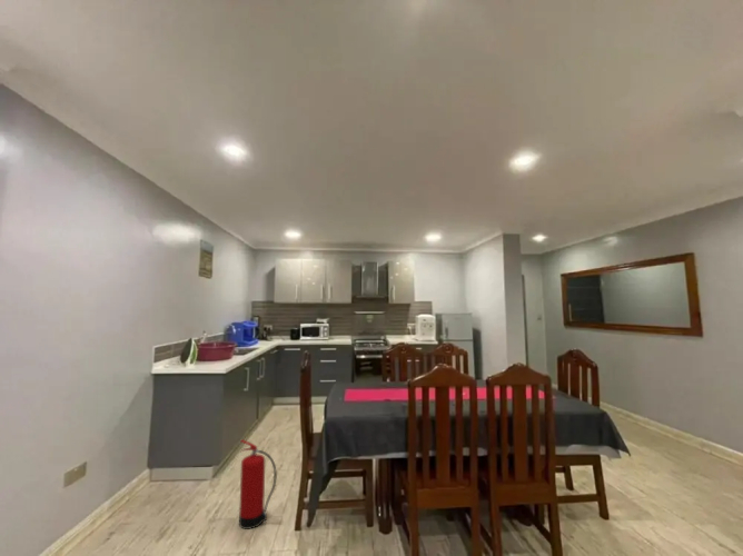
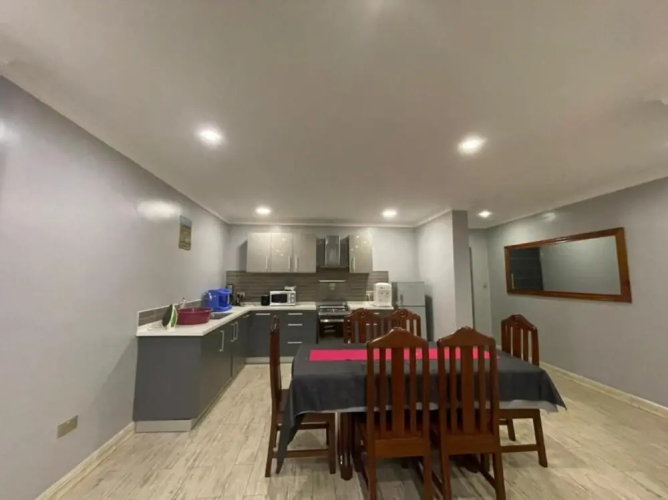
- fire extinguisher [238,439,278,530]
